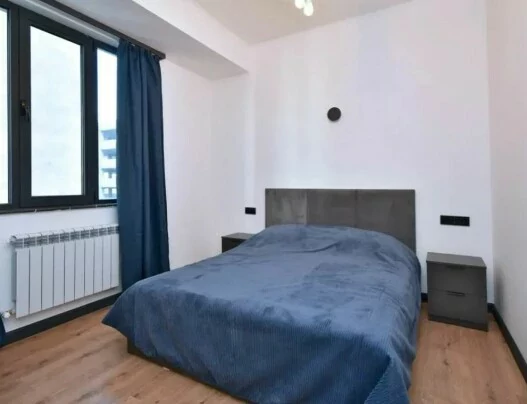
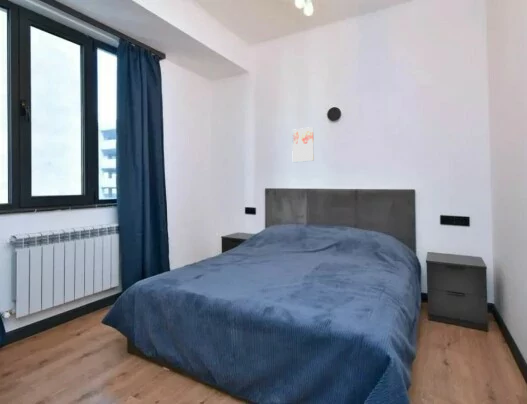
+ wall art [291,126,315,163]
